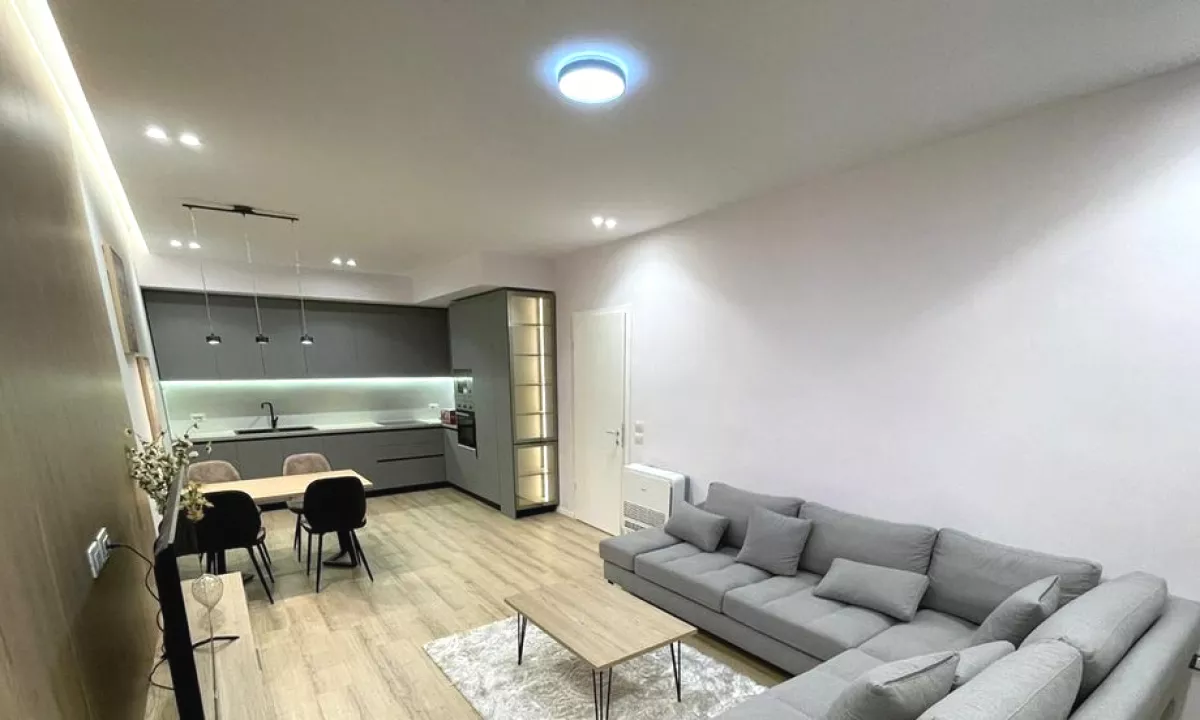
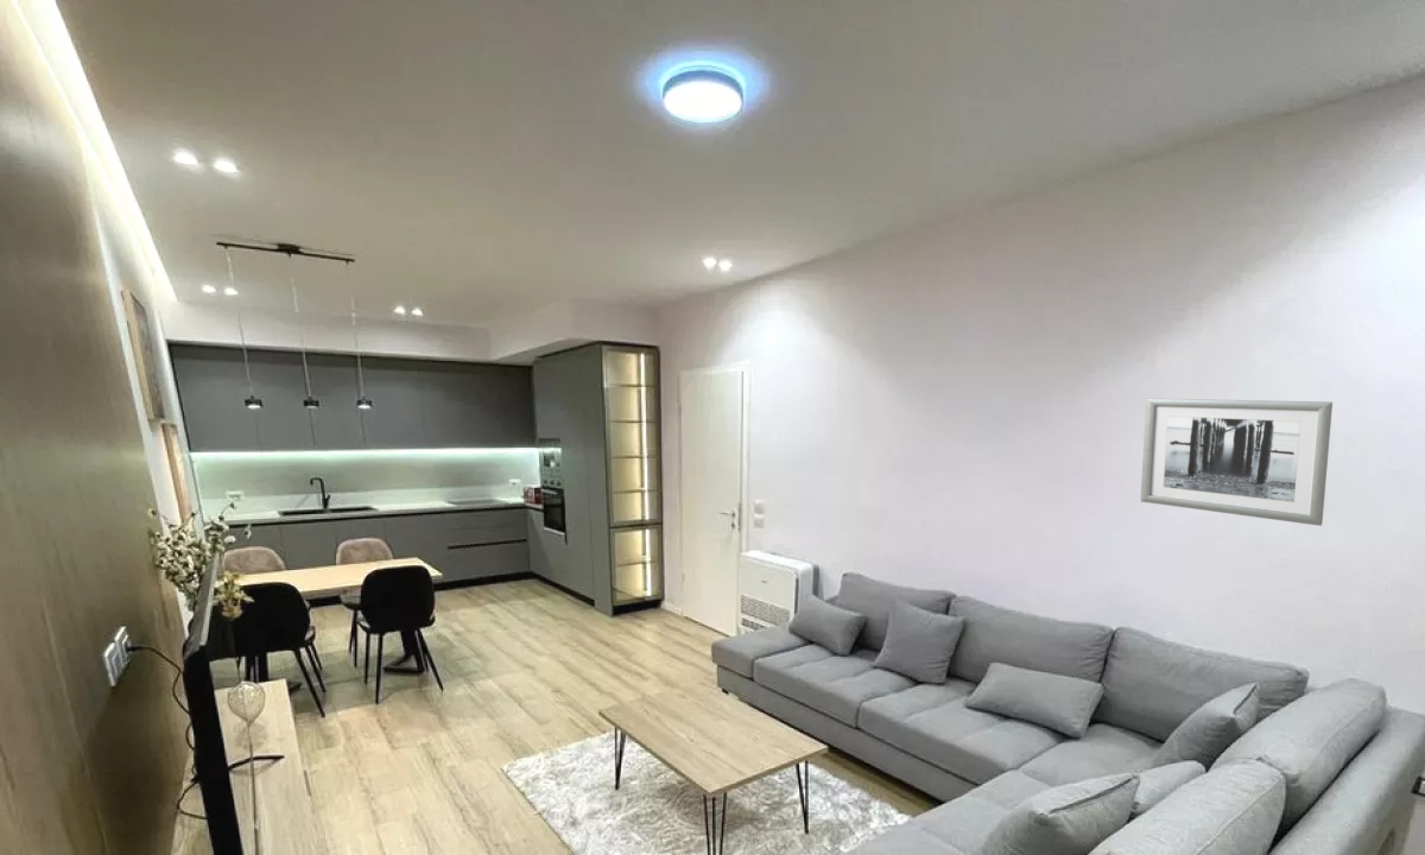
+ wall art [1140,398,1334,527]
